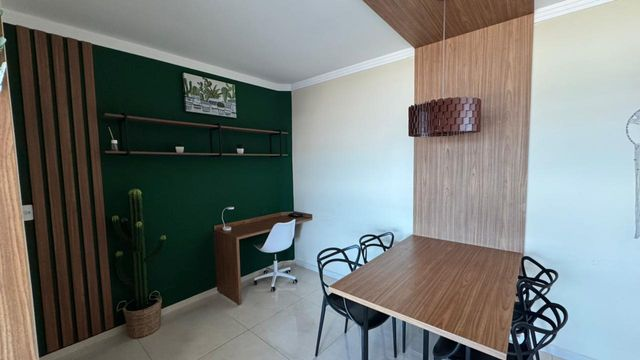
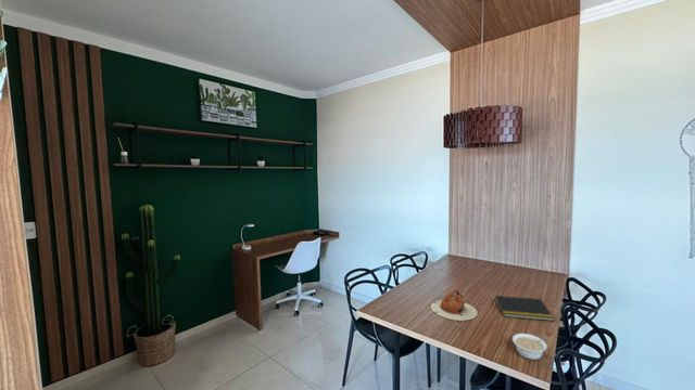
+ teapot [430,288,479,322]
+ notepad [494,295,555,322]
+ legume [511,333,549,361]
